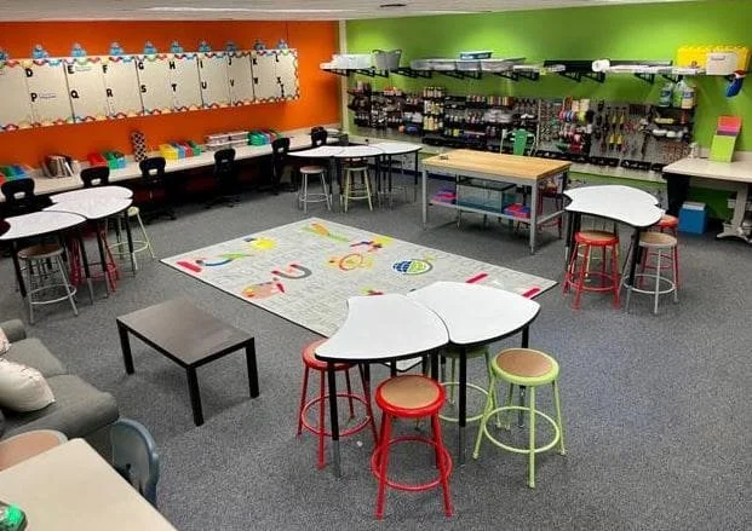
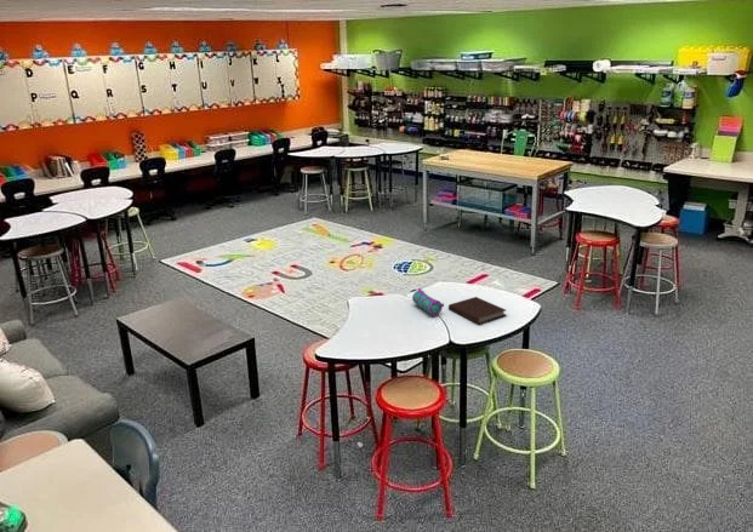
+ notebook [447,296,507,325]
+ pencil case [411,287,445,318]
